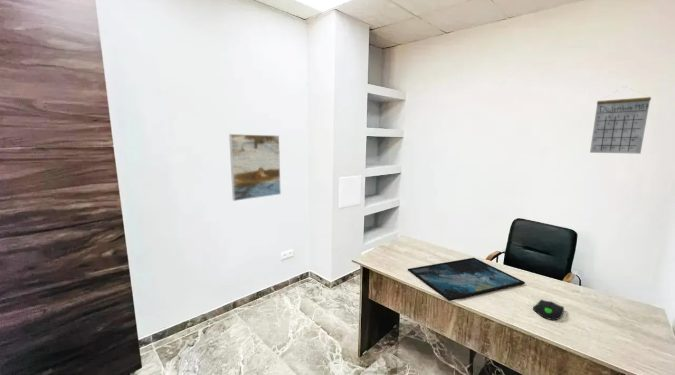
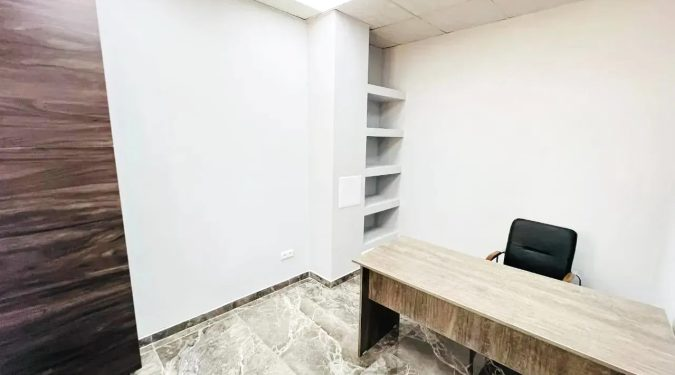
- monitor [407,257,526,302]
- computer mouse [532,299,565,321]
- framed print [228,133,282,202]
- calendar [589,85,652,155]
